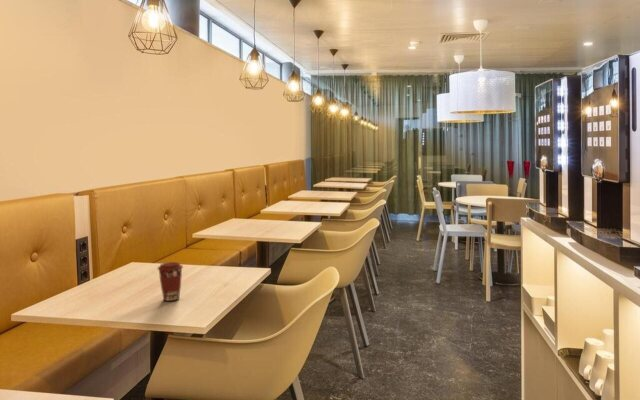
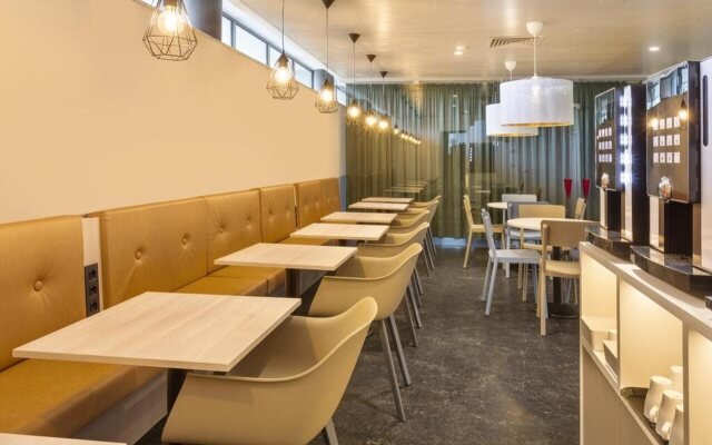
- coffee cup [157,261,184,302]
